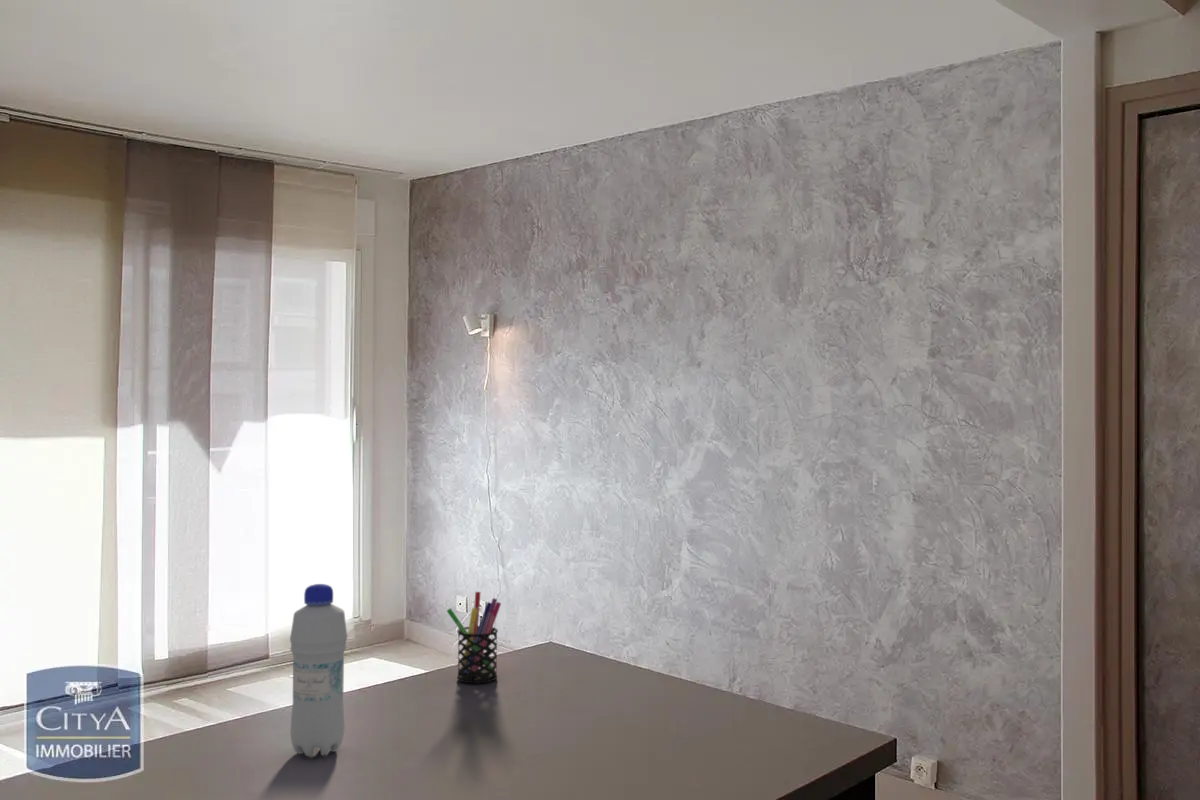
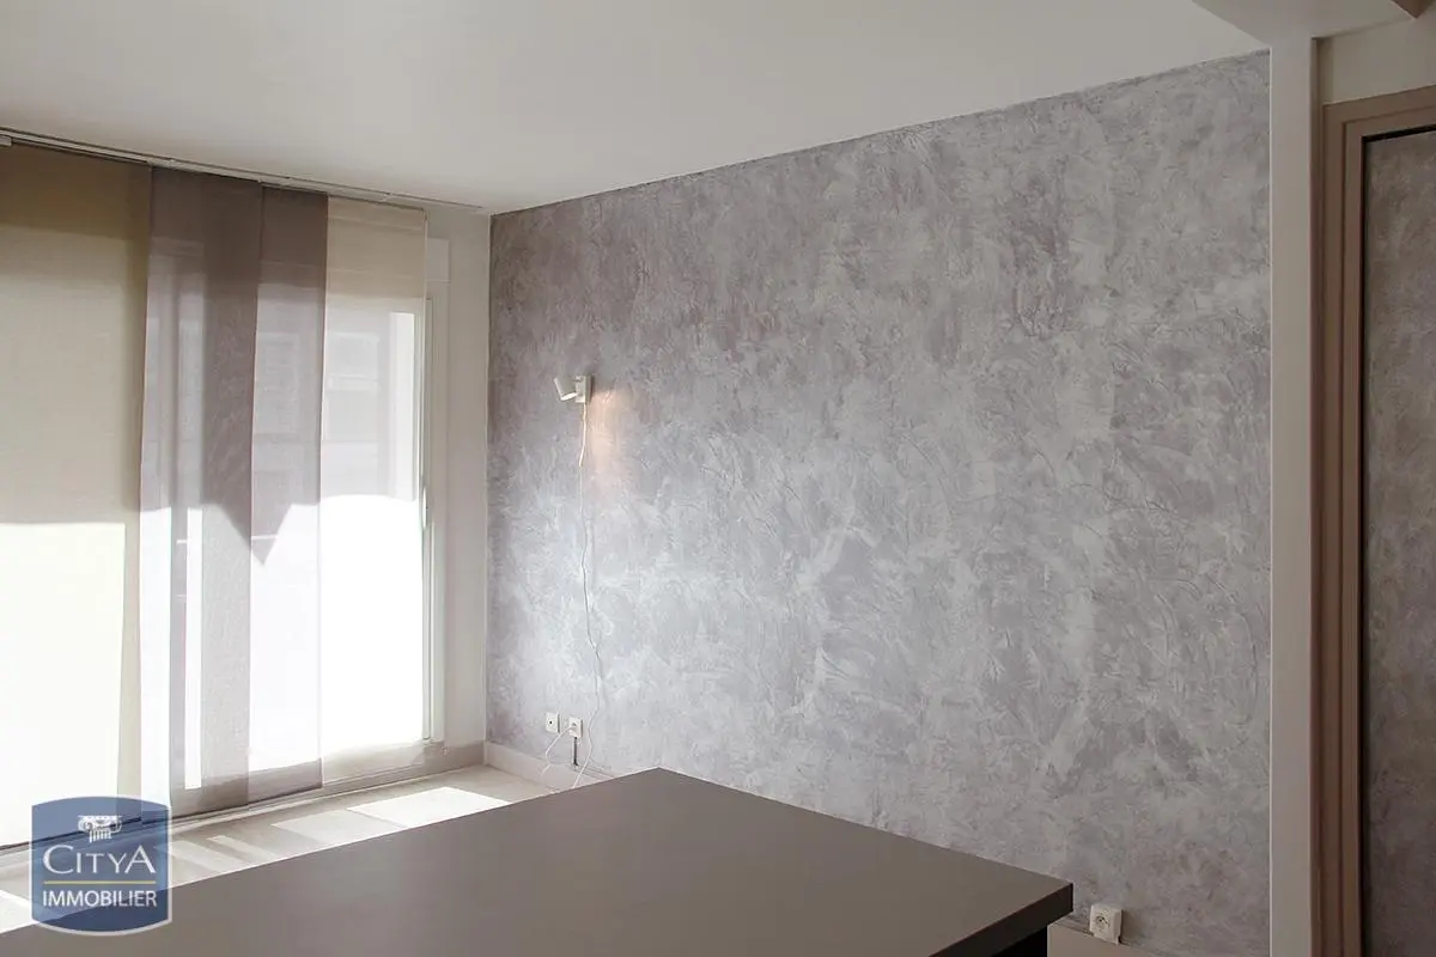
- bottle [289,583,349,757]
- pen holder [446,591,502,684]
